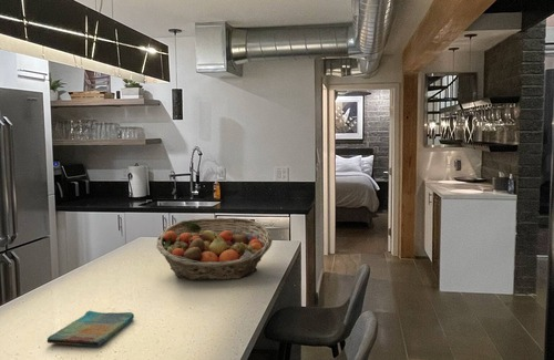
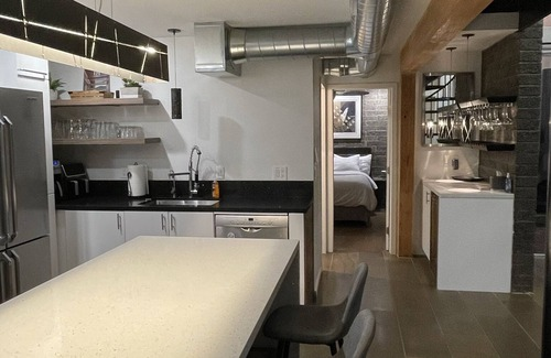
- fruit basket [155,217,274,281]
- dish towel [45,309,135,348]
